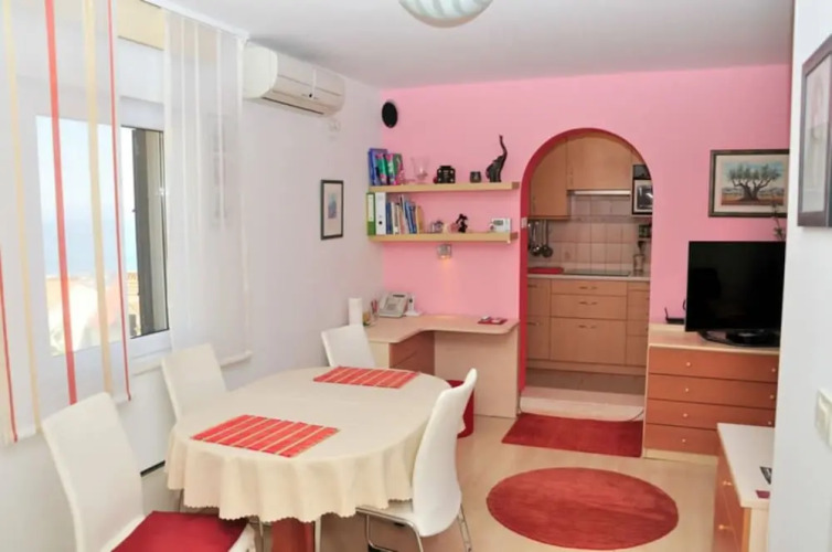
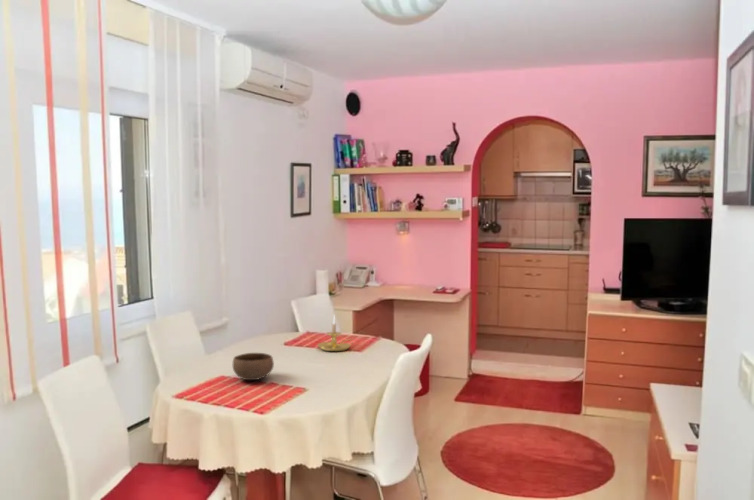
+ bowl [232,352,275,381]
+ candle holder [317,314,356,352]
